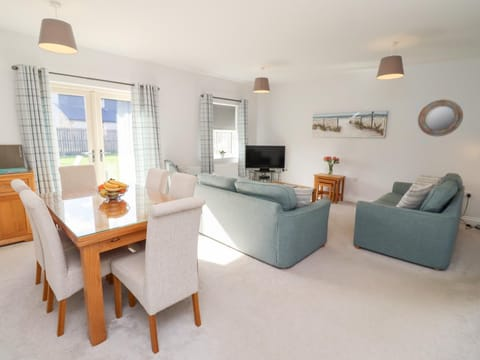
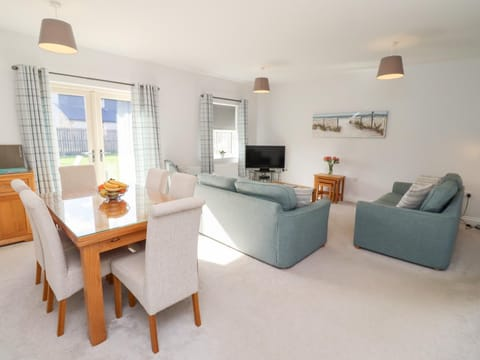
- home mirror [417,99,464,137]
